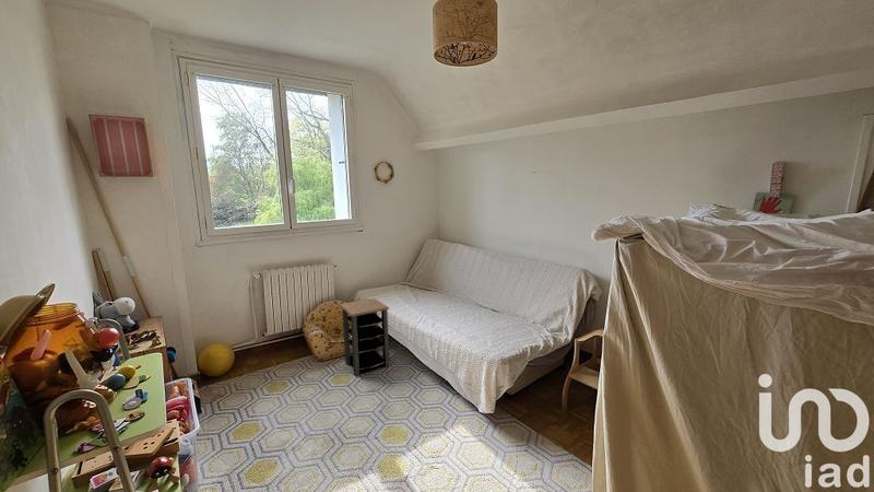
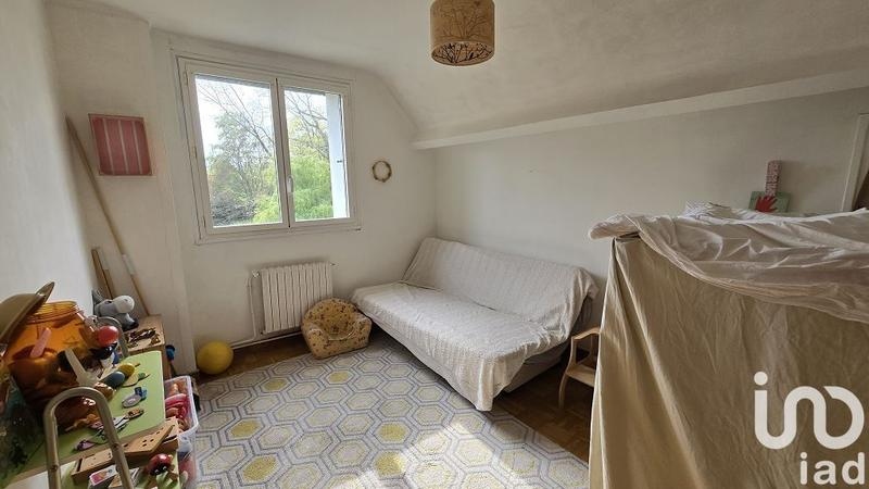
- side table [339,297,390,376]
